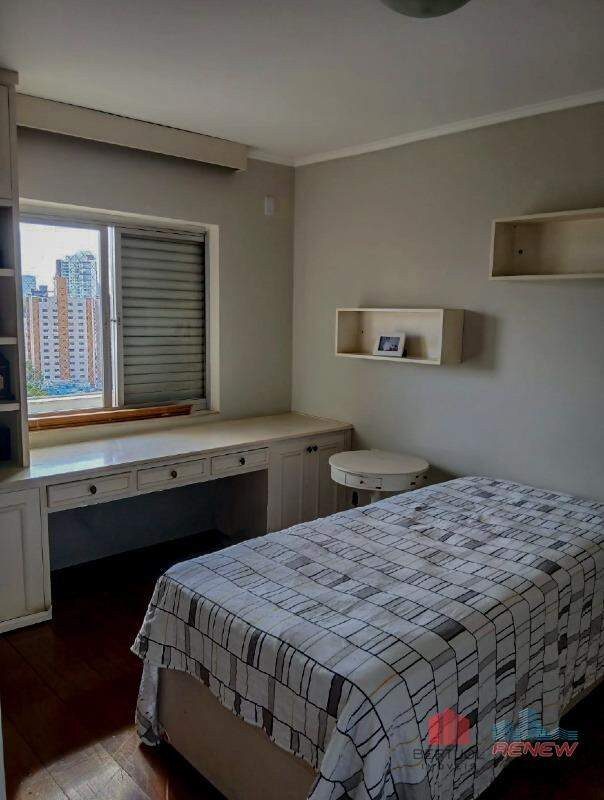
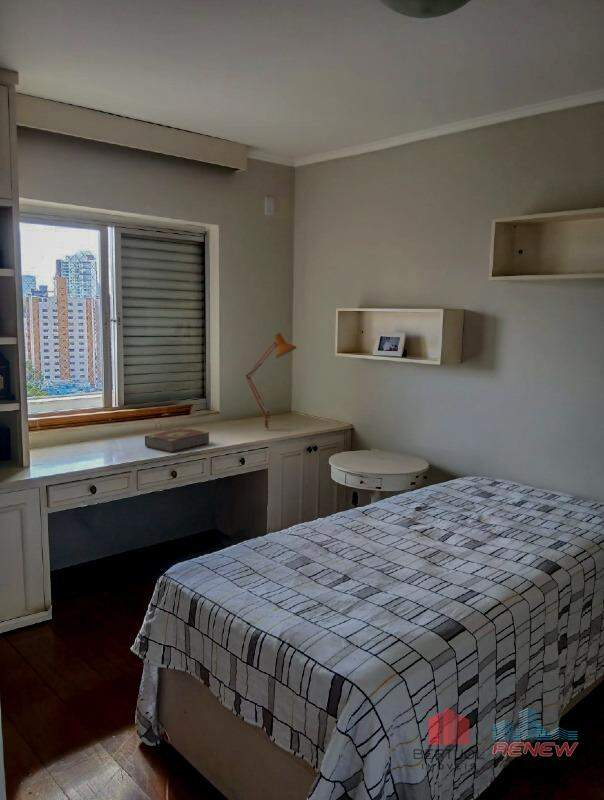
+ desk lamp [244,332,298,432]
+ book [144,421,210,453]
